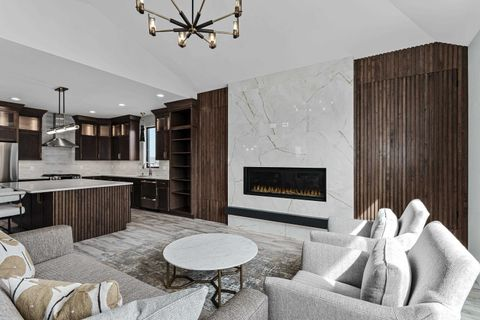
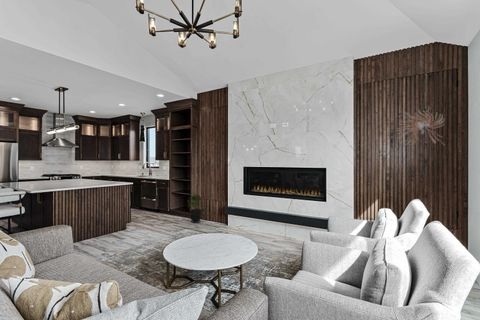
+ wall sculpture [395,107,446,147]
+ potted plant [186,193,205,224]
